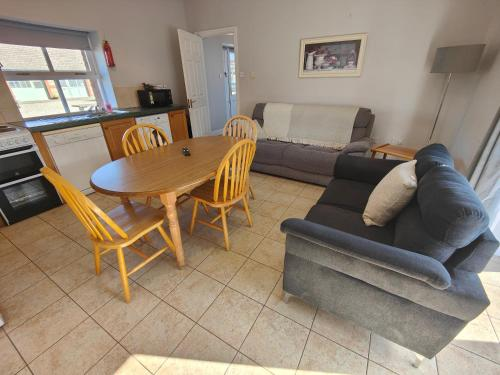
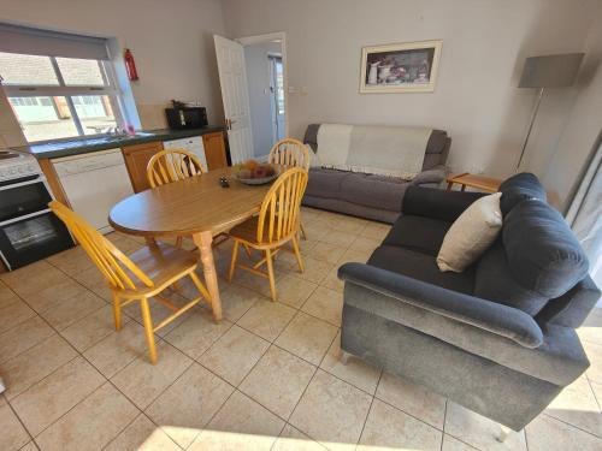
+ fruit bowl [231,159,282,185]
